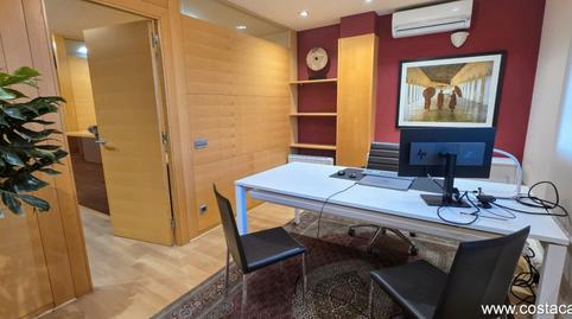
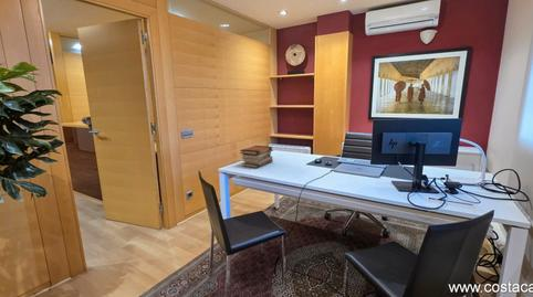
+ book stack [239,145,274,169]
